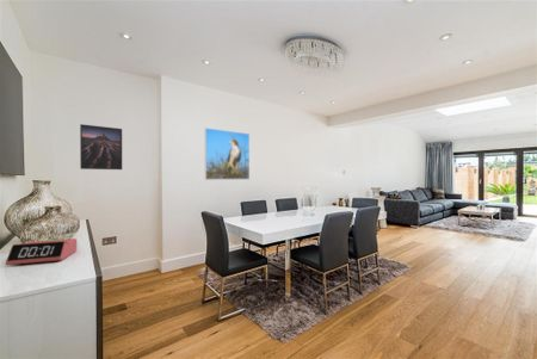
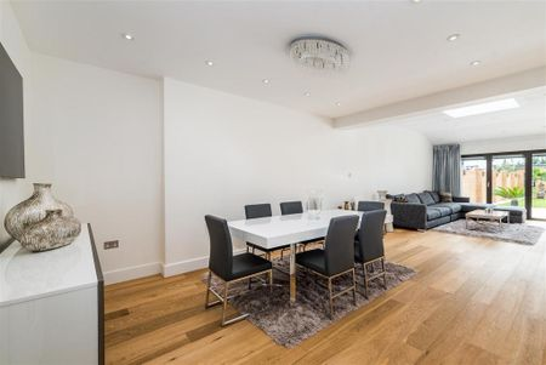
- alarm clock [5,237,78,266]
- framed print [204,126,251,181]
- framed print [79,123,123,171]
